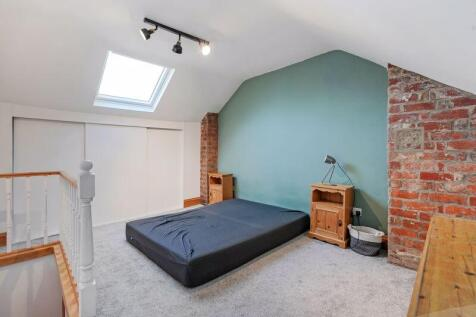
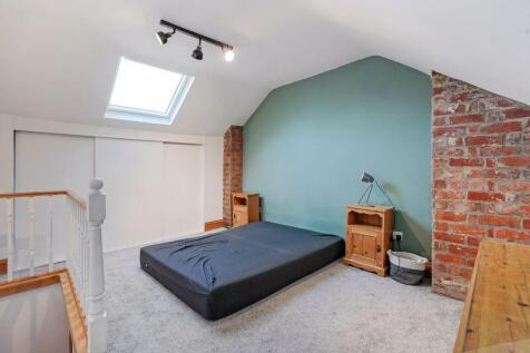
- wall ornament [393,126,426,154]
